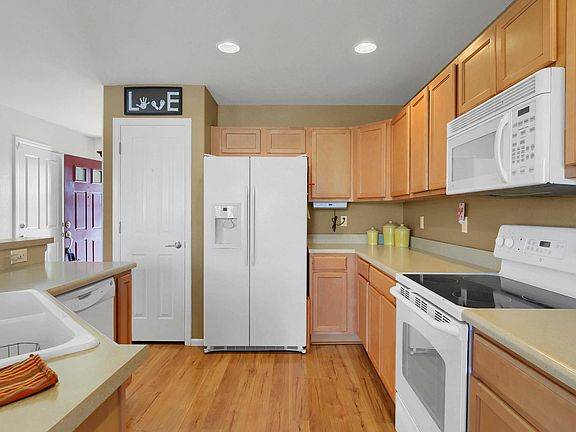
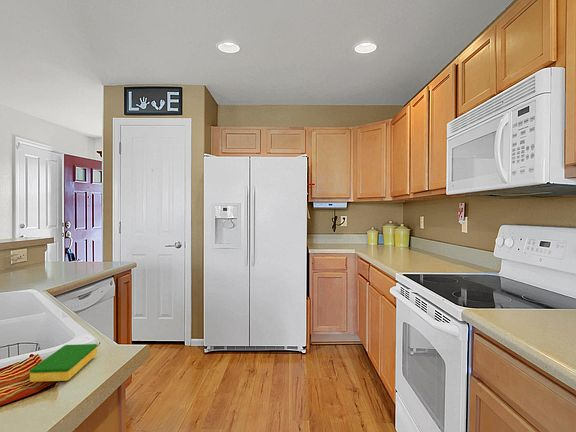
+ dish sponge [29,343,98,383]
